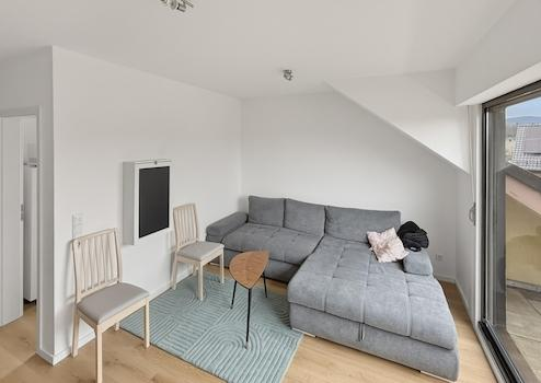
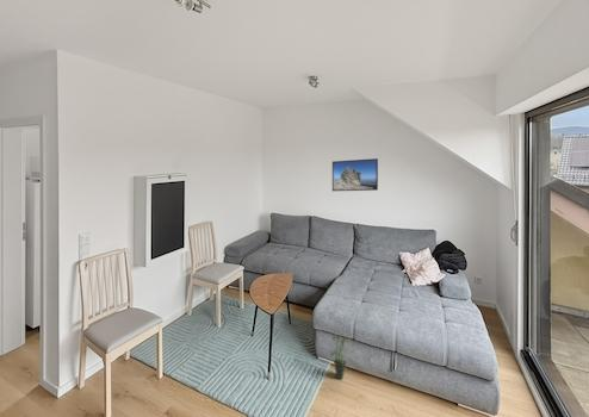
+ potted plant [329,331,352,380]
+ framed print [331,157,379,192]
